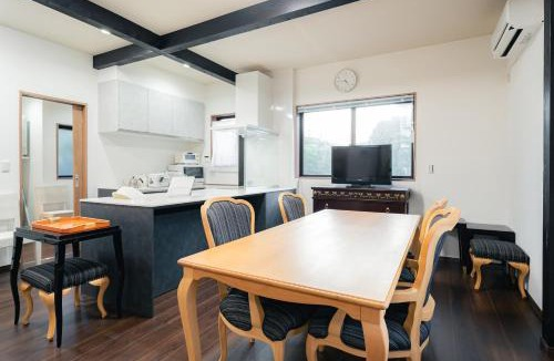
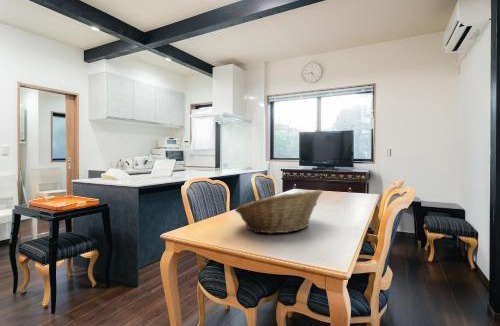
+ fruit basket [234,189,323,235]
